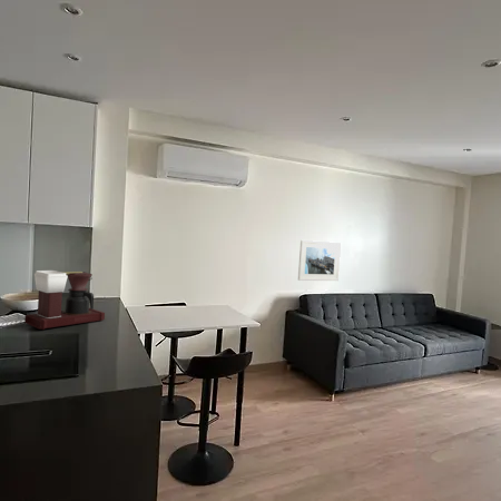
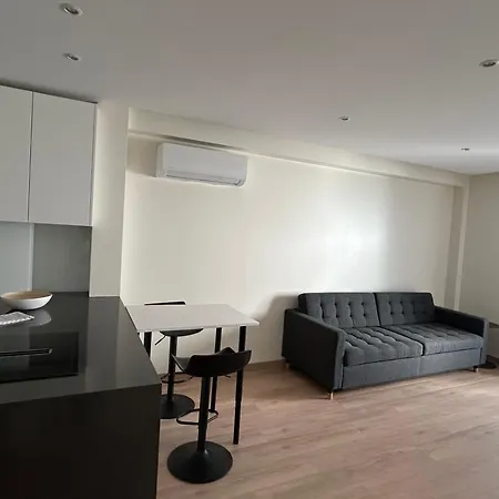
- coffee maker [23,269,106,331]
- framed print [297,239,342,282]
